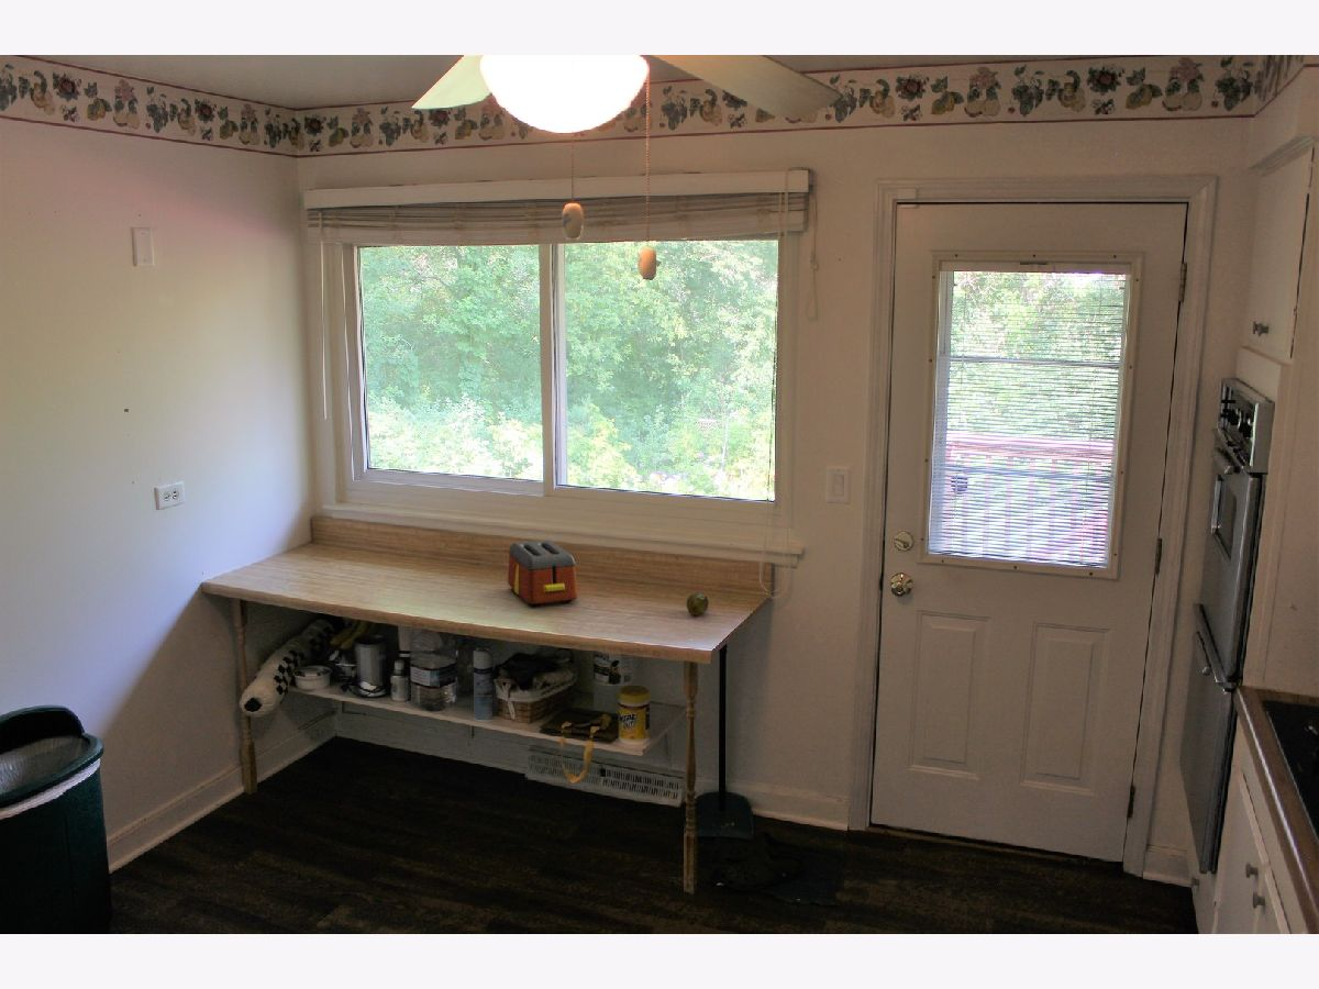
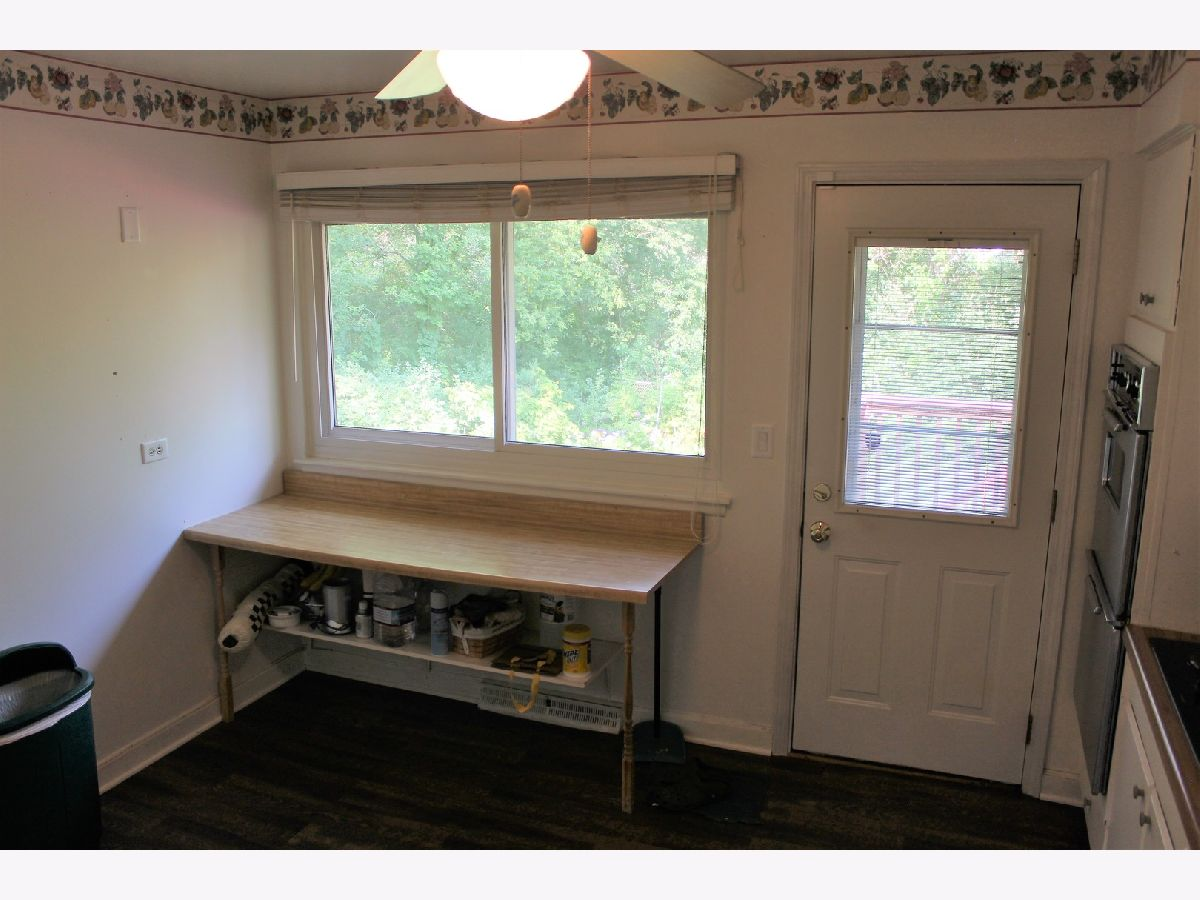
- toaster [507,538,578,608]
- fruit [686,592,710,616]
